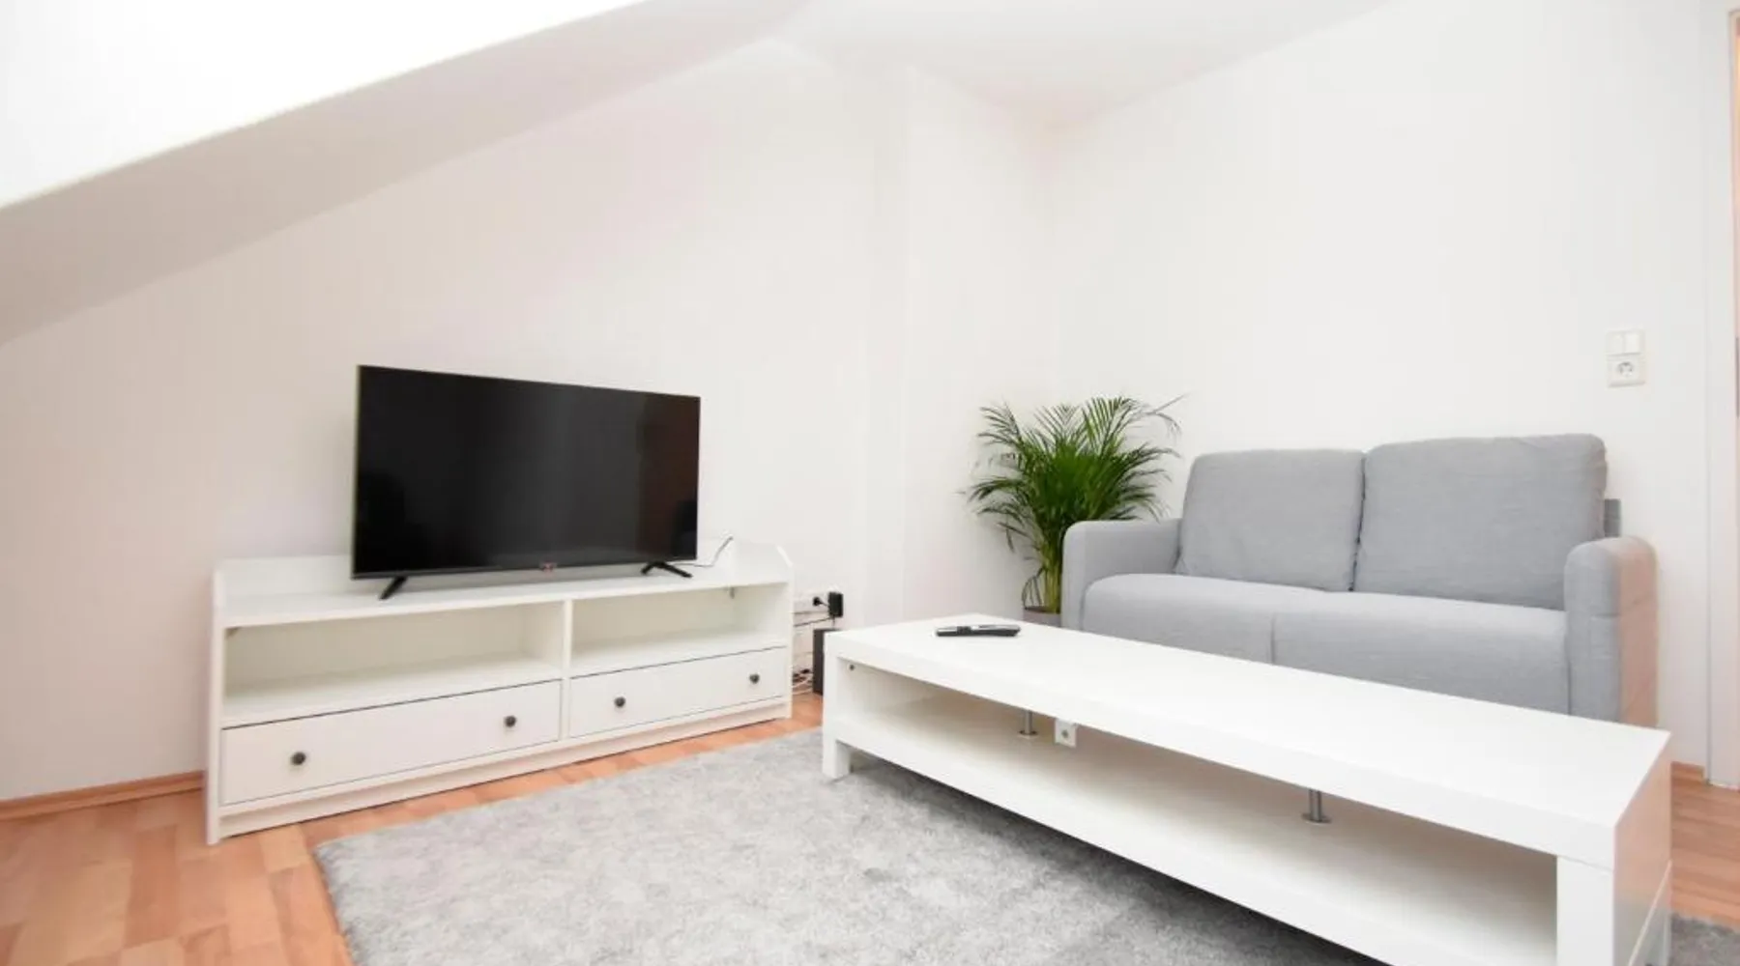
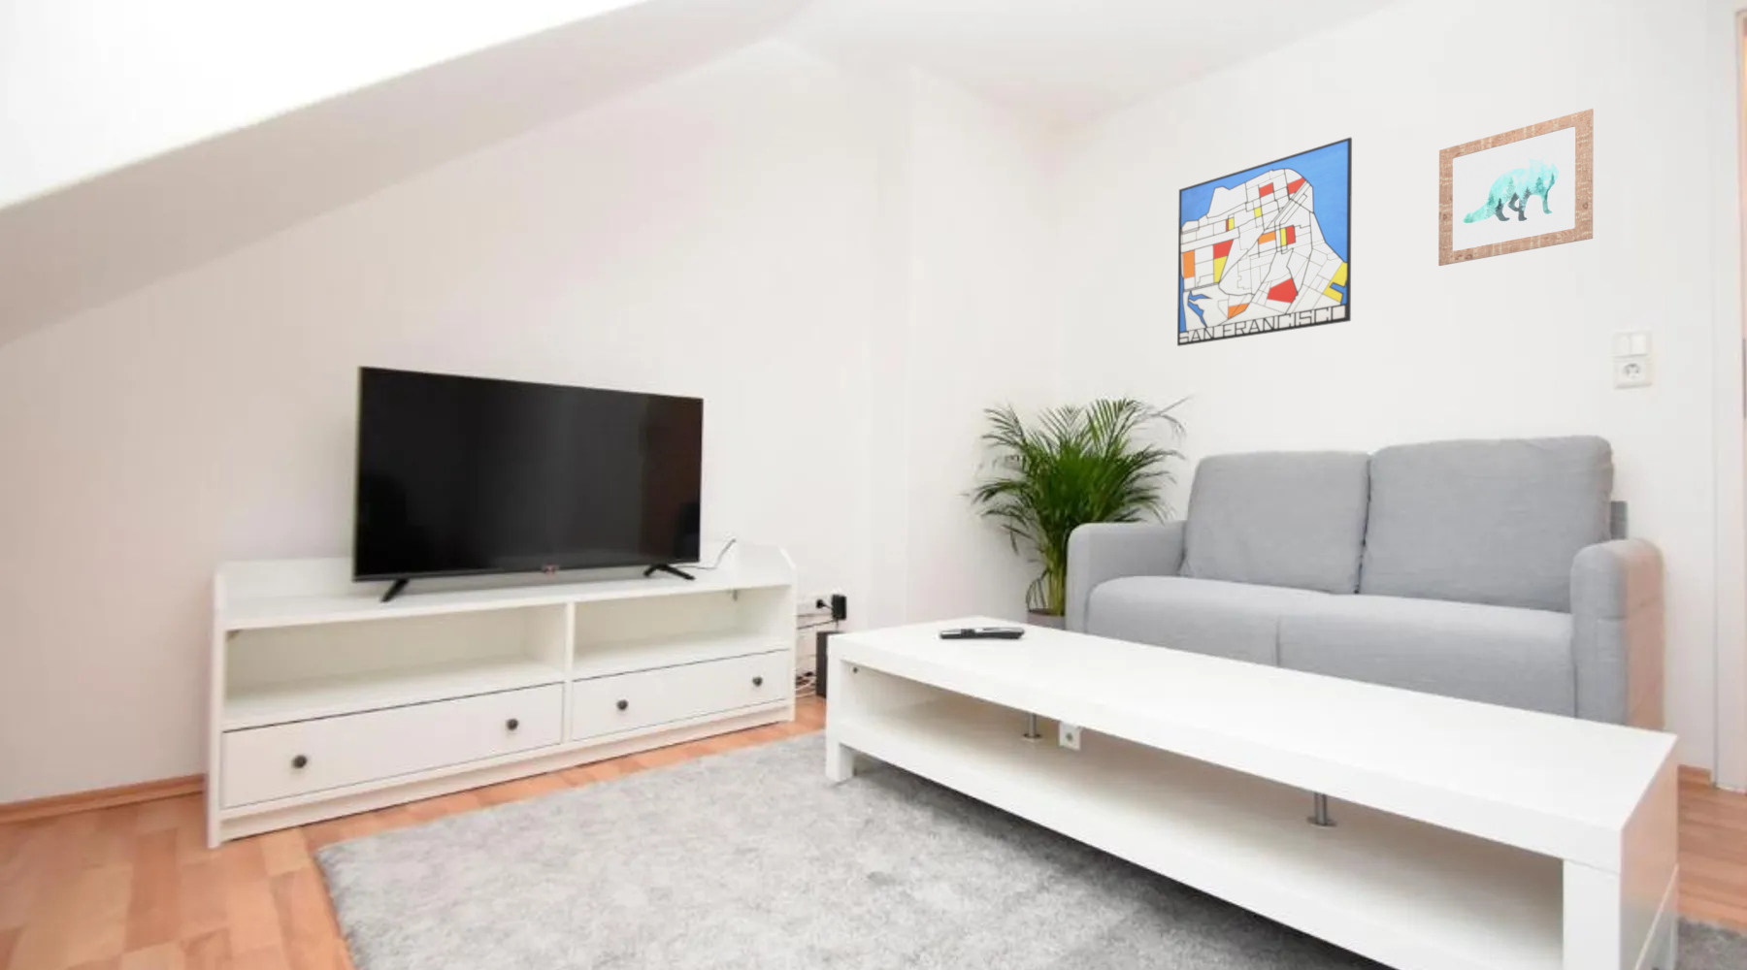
+ wall art [1438,108,1594,266]
+ wall art [1176,136,1353,348]
